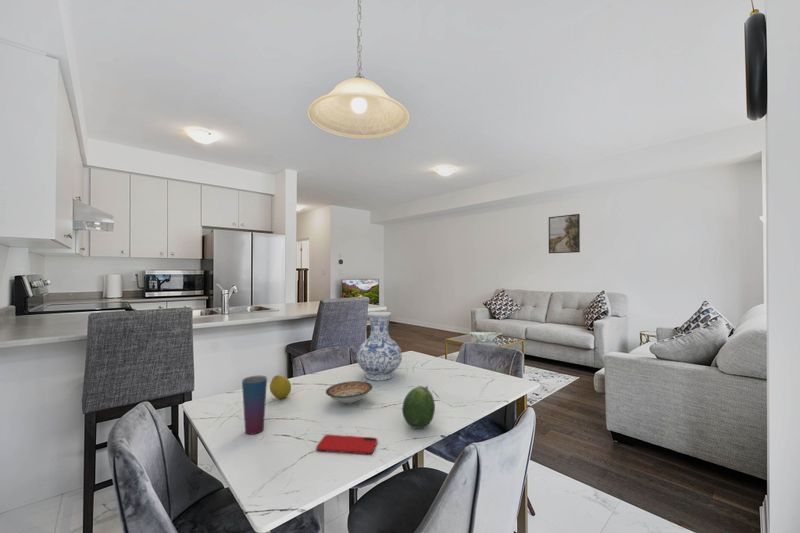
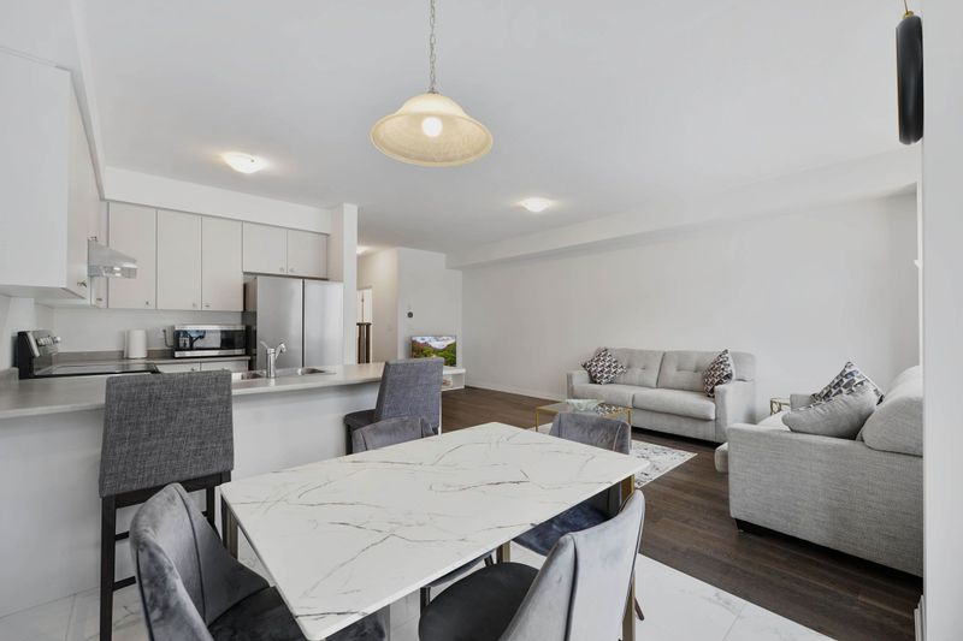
- smartphone [315,434,378,455]
- vase [356,311,403,382]
- fruit [269,374,292,400]
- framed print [548,213,581,254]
- cup [241,375,268,435]
- bowl [325,380,373,404]
- fruit [401,385,436,430]
